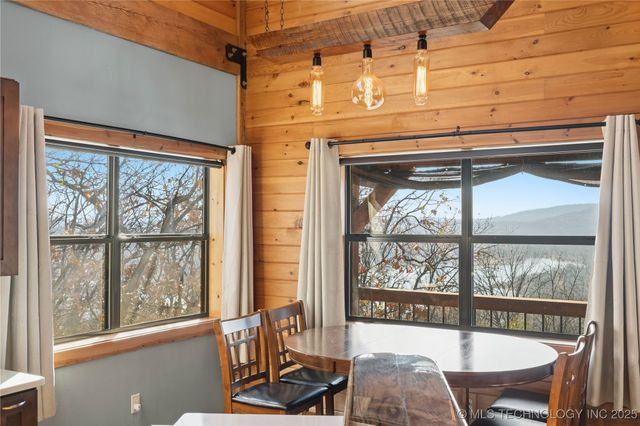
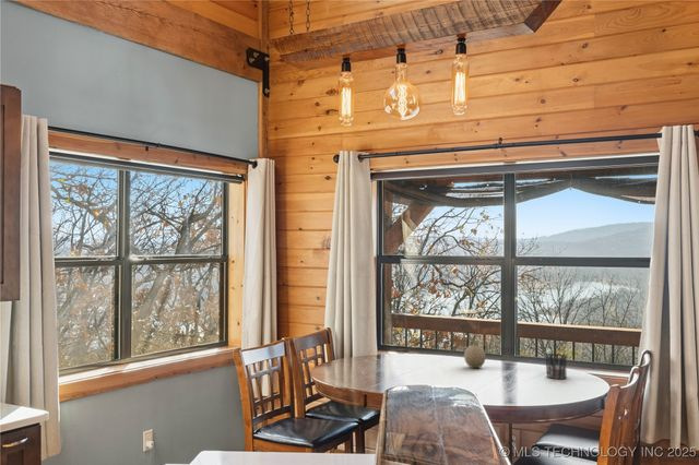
+ cup [545,353,568,380]
+ fruit [463,336,487,369]
